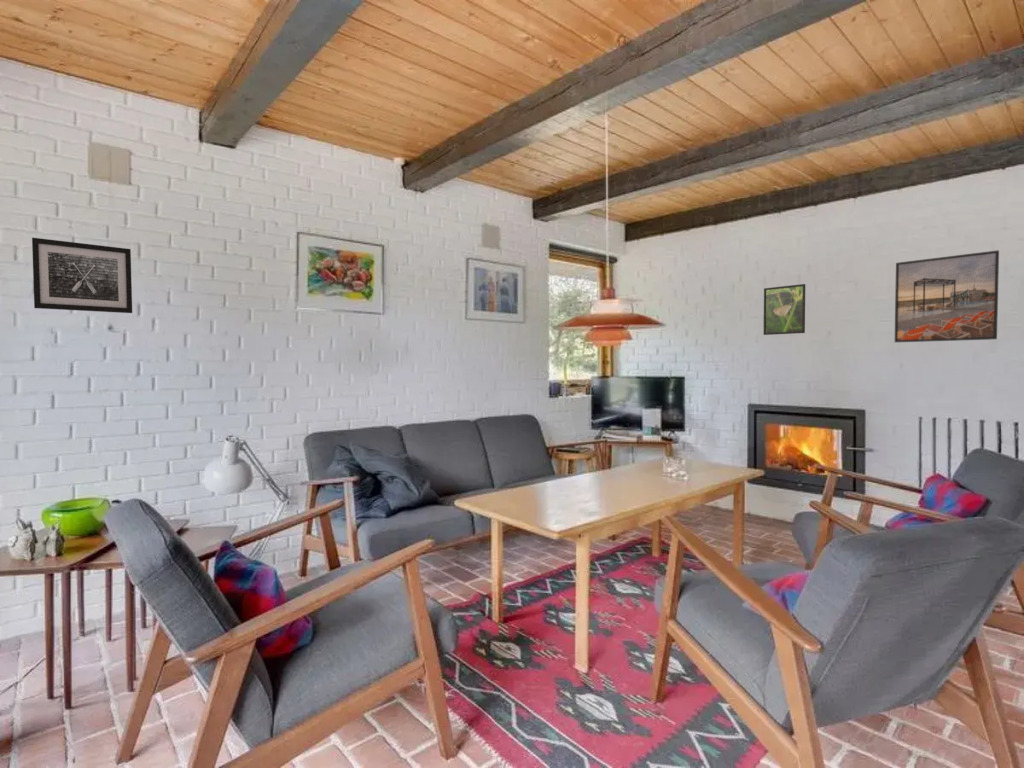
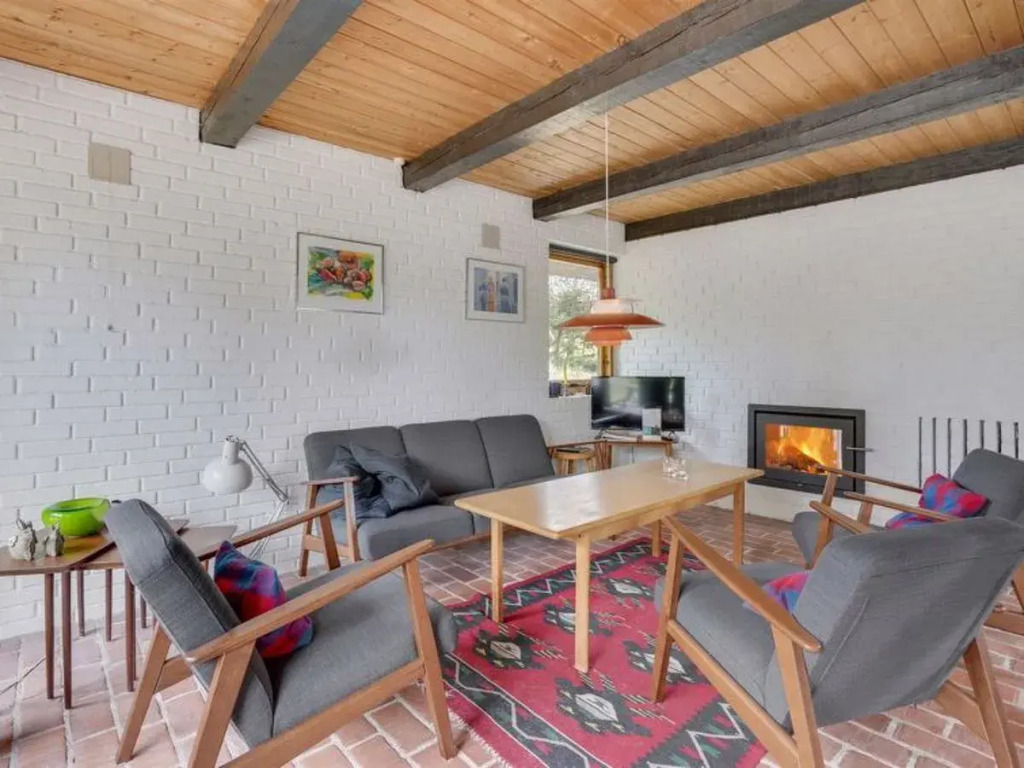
- wall art [31,237,133,314]
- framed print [763,283,806,336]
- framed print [894,249,1000,343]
